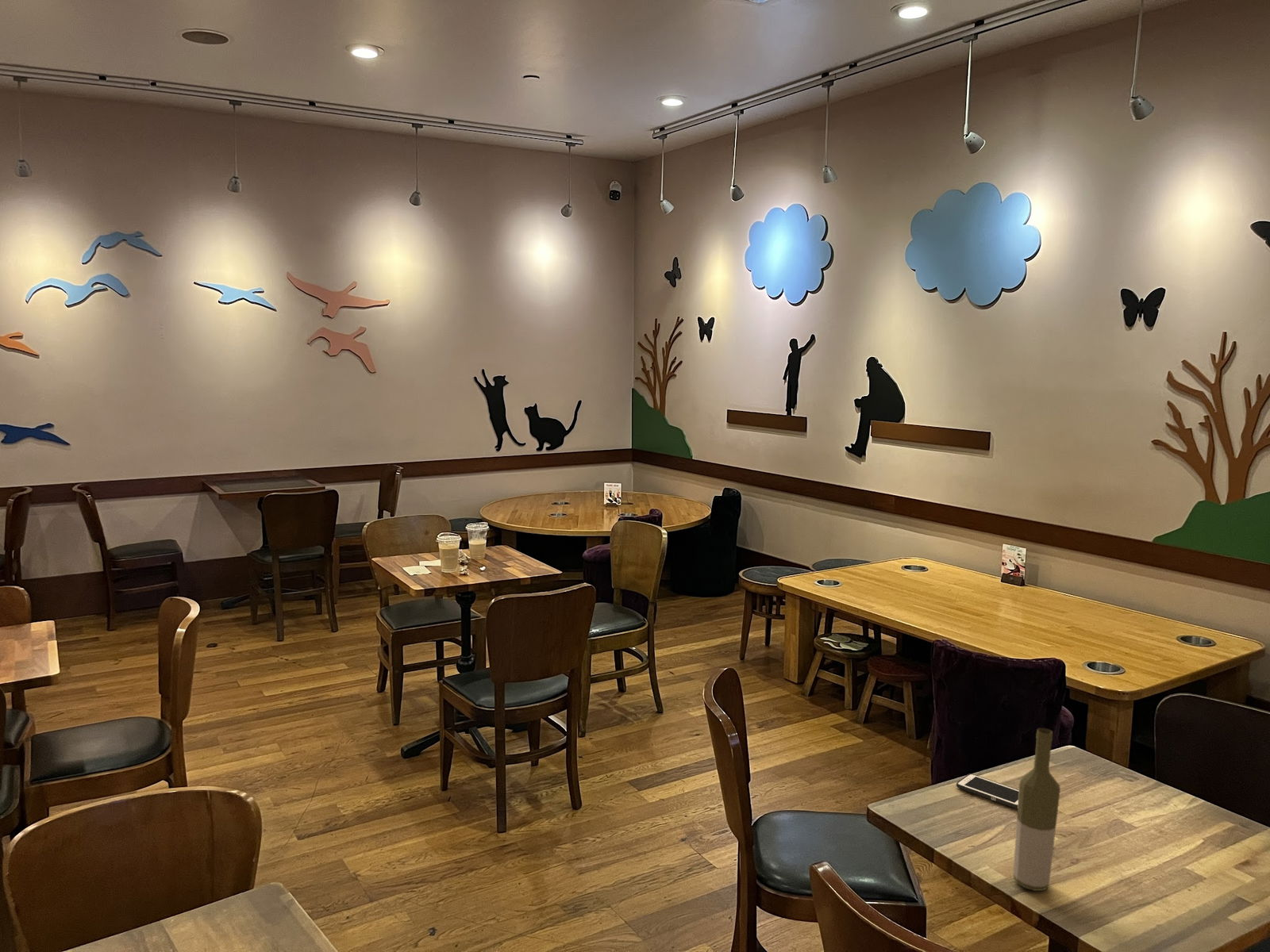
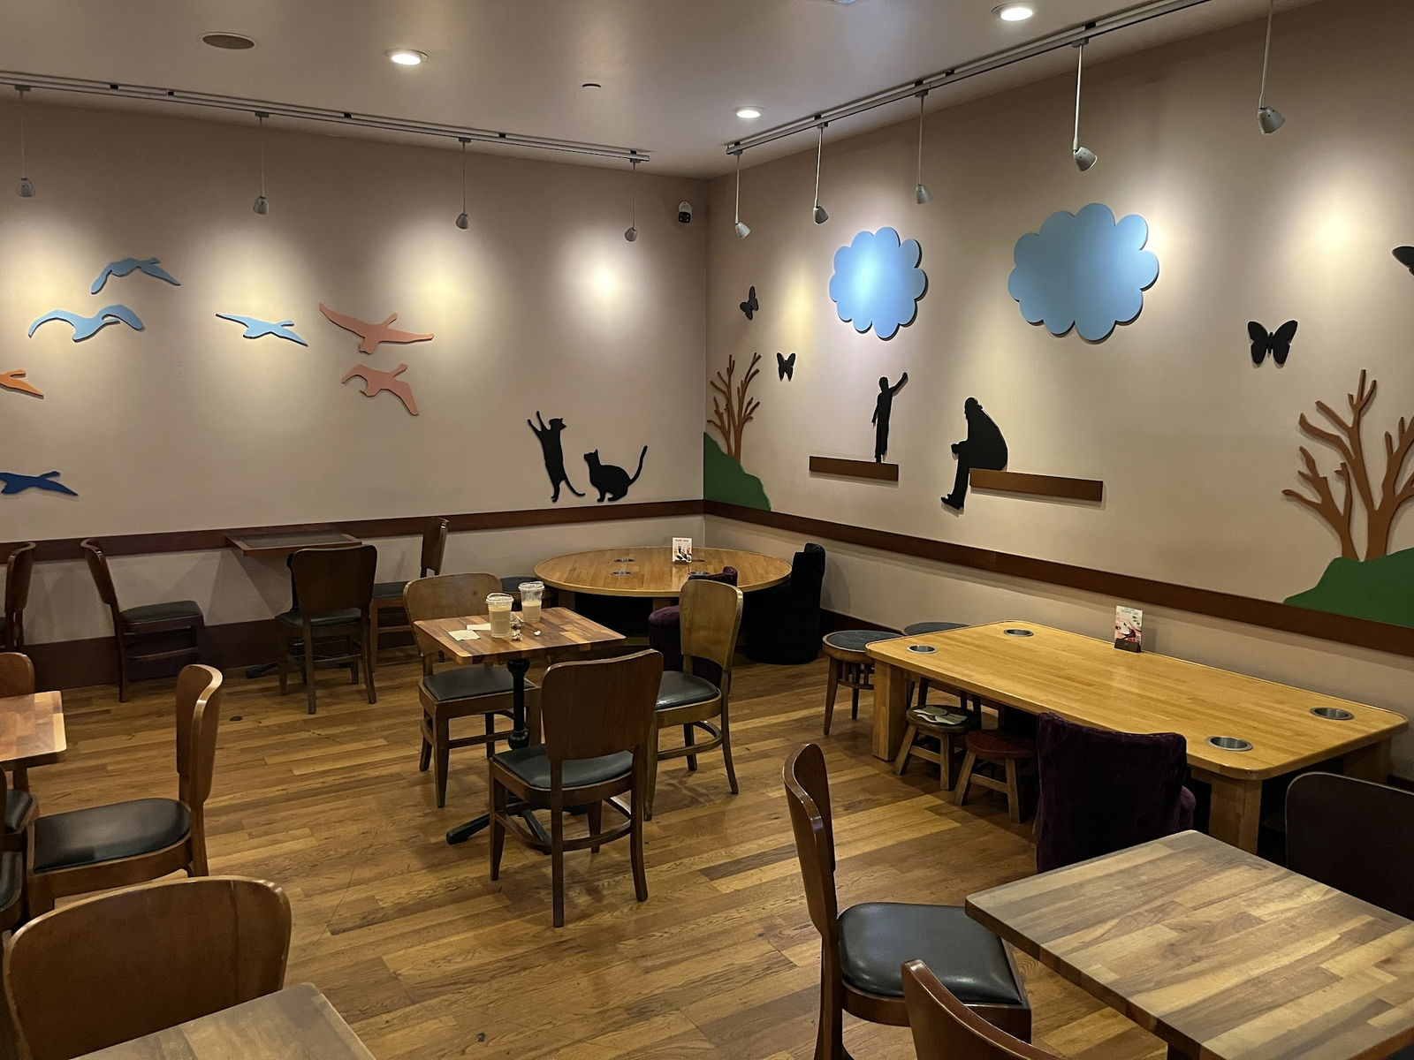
- cell phone [956,773,1019,809]
- bottle [1013,727,1061,892]
